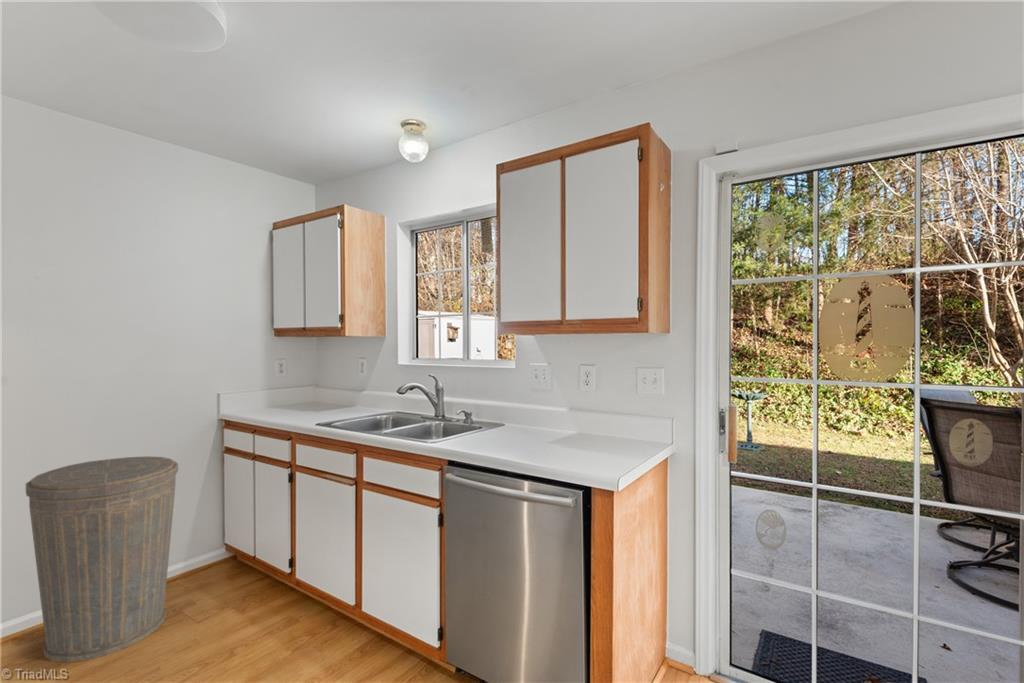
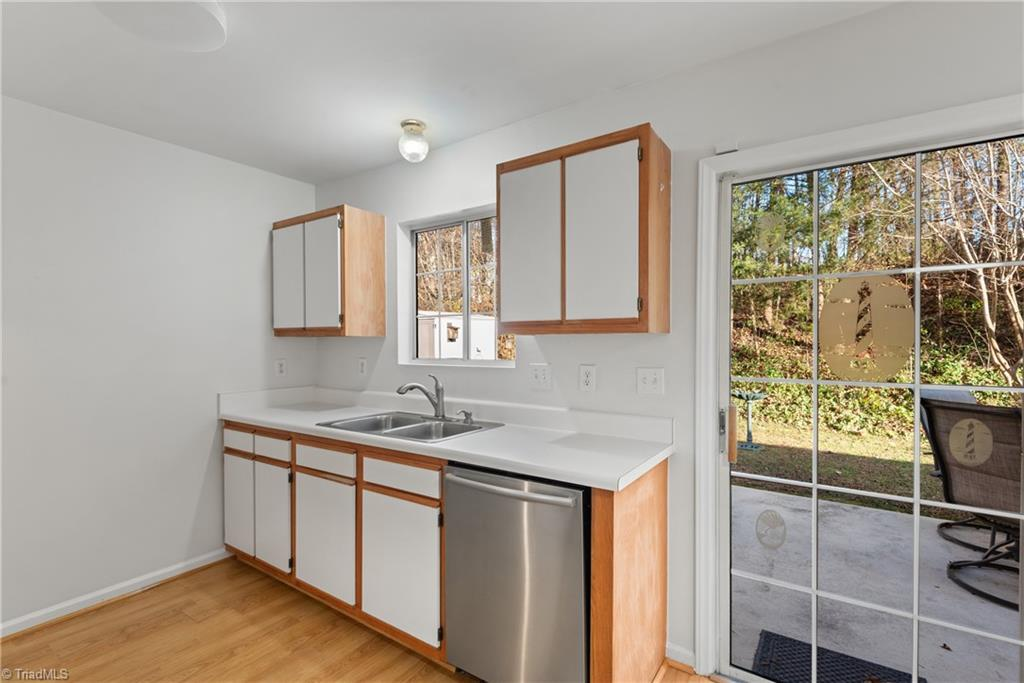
- trash can [25,455,179,663]
